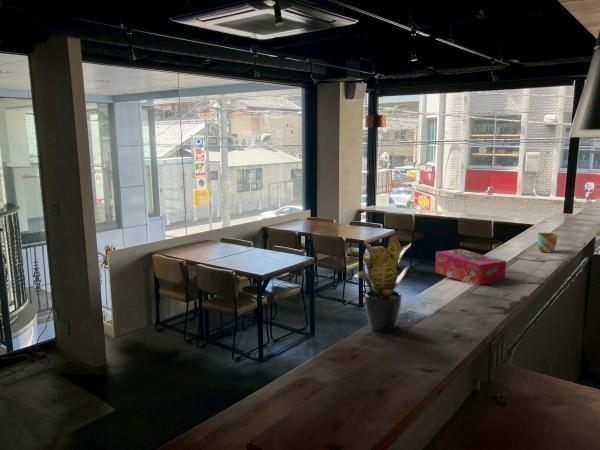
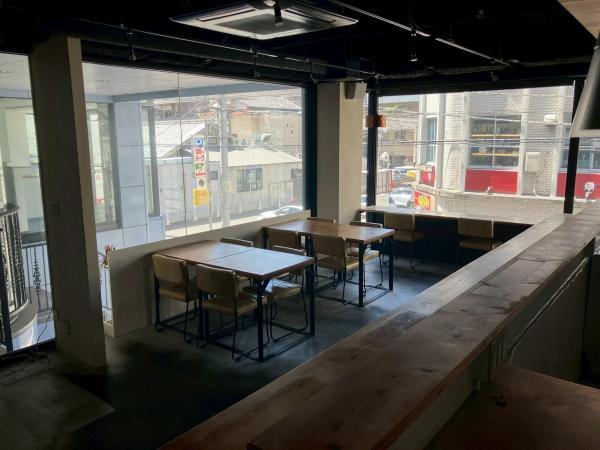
- mug [537,232,558,253]
- tissue box [434,248,507,286]
- potted plant [352,234,412,333]
